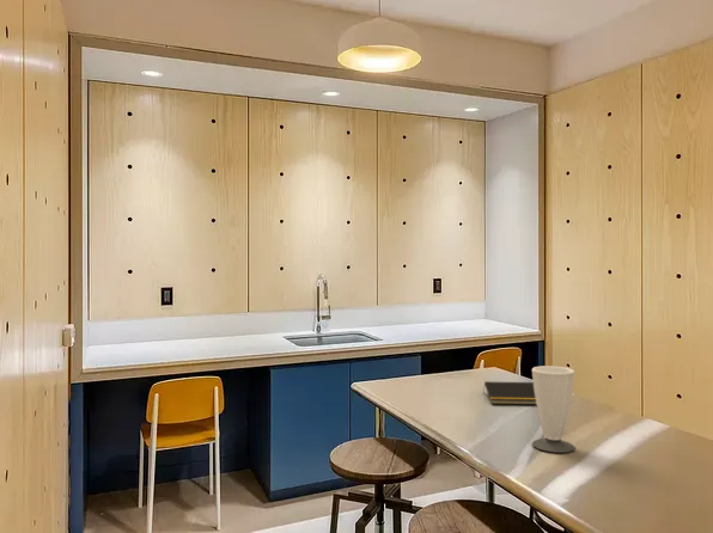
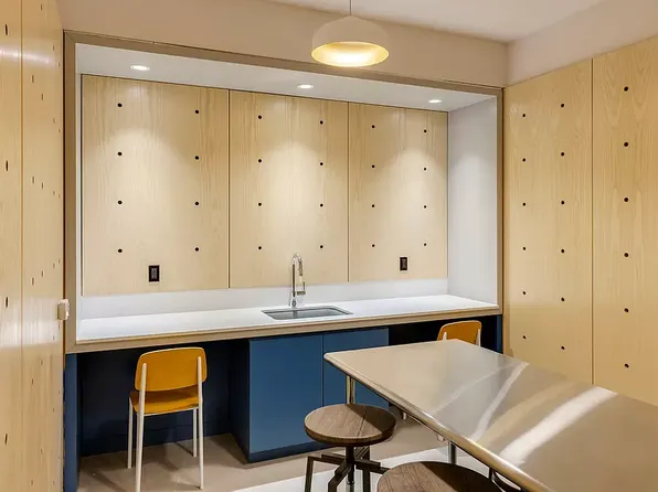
- cup [531,364,577,454]
- notepad [482,380,537,406]
